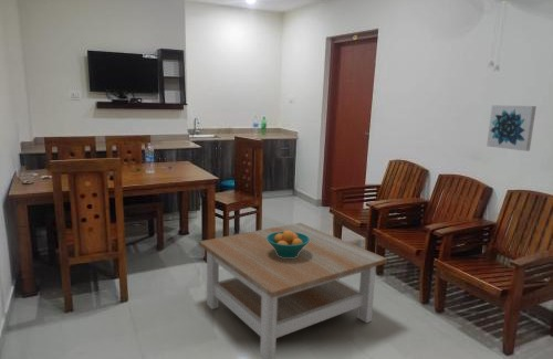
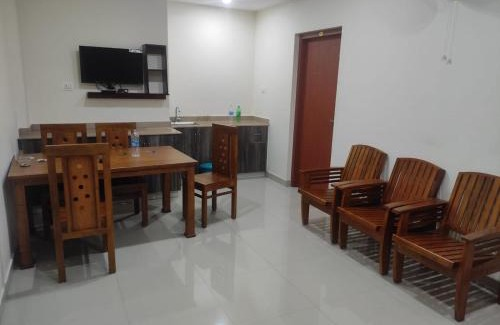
- wall art [486,104,538,152]
- fruit bowl [267,231,310,257]
- coffee table [198,222,388,359]
